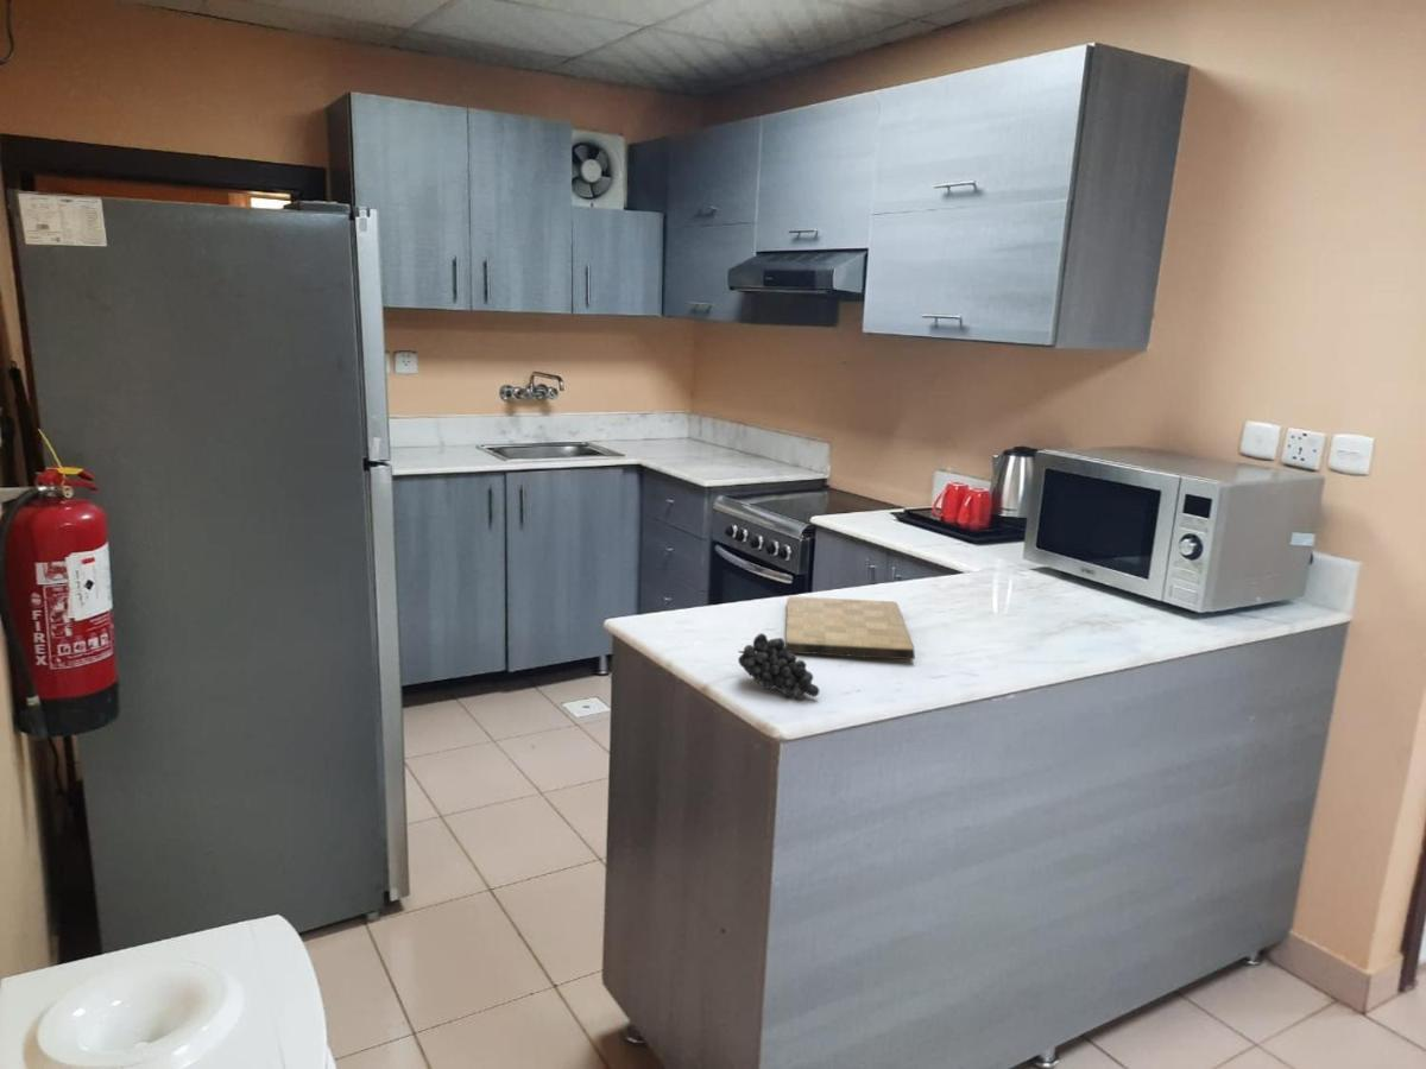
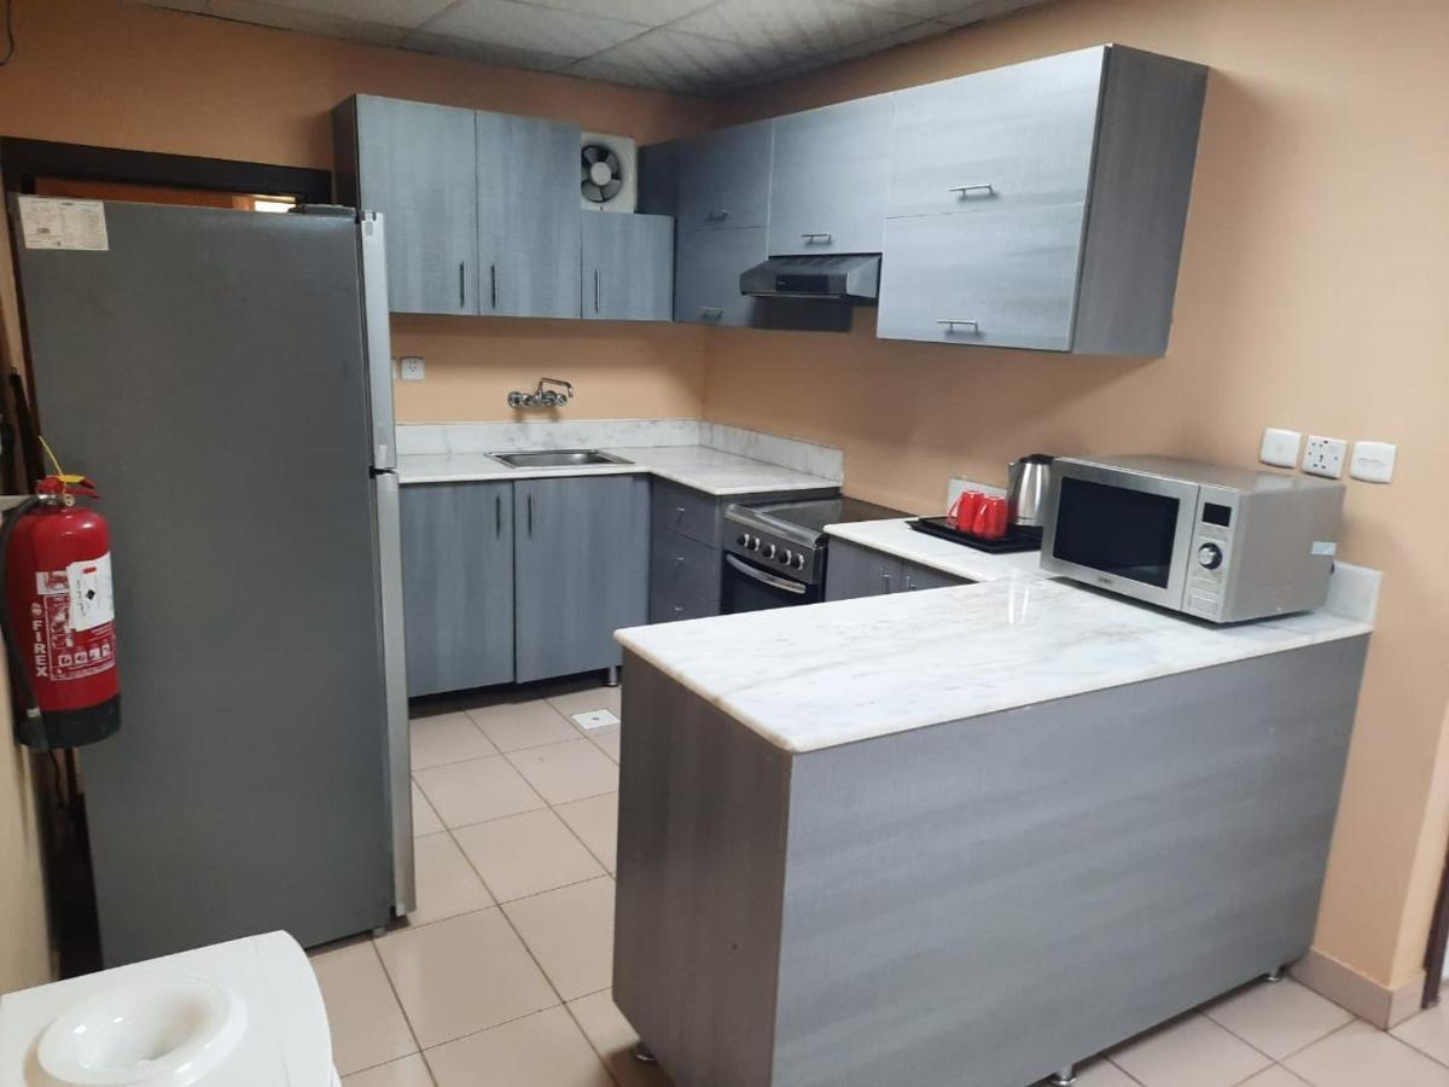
- fruit [737,632,821,700]
- cutting board [784,595,916,660]
